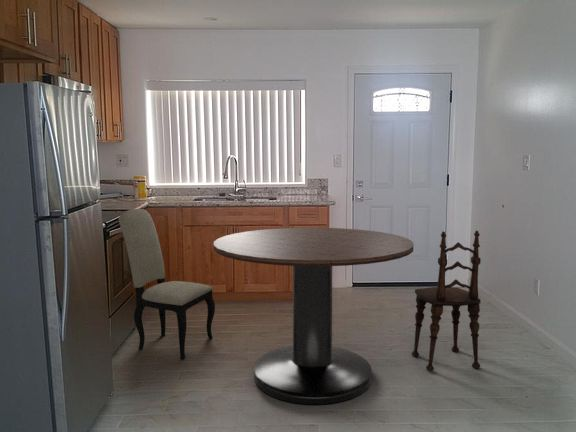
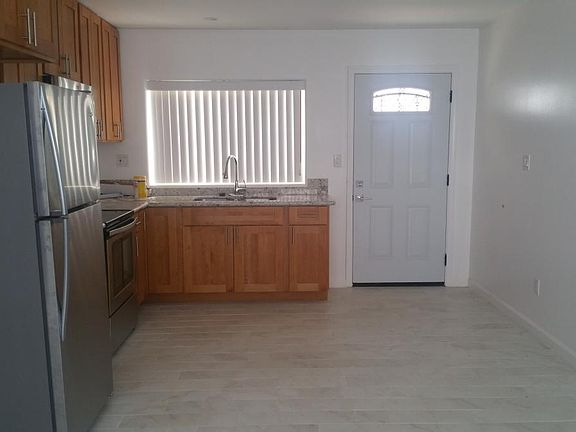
- dining table [213,227,415,405]
- dining chair [118,208,216,360]
- dining chair [411,230,482,372]
